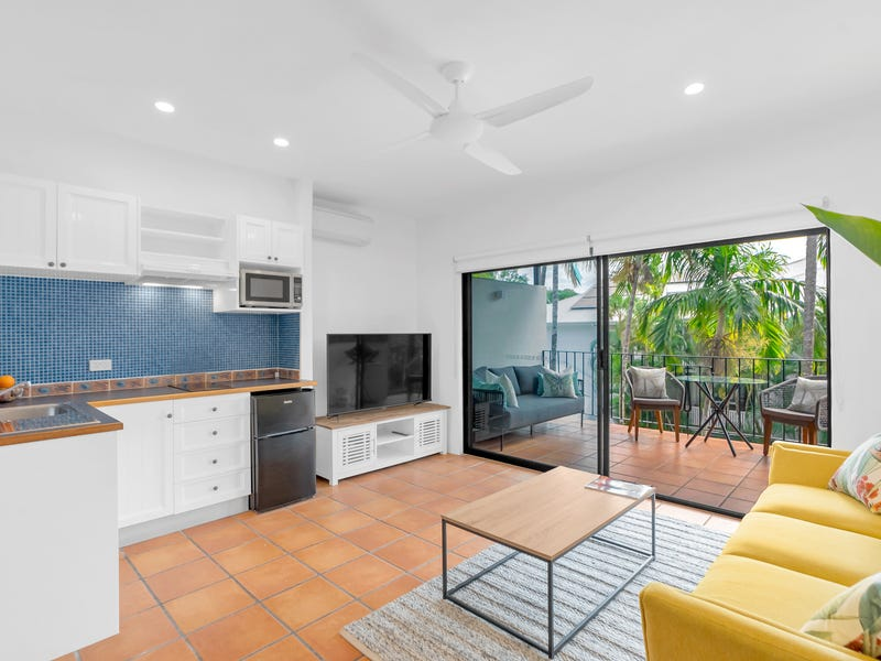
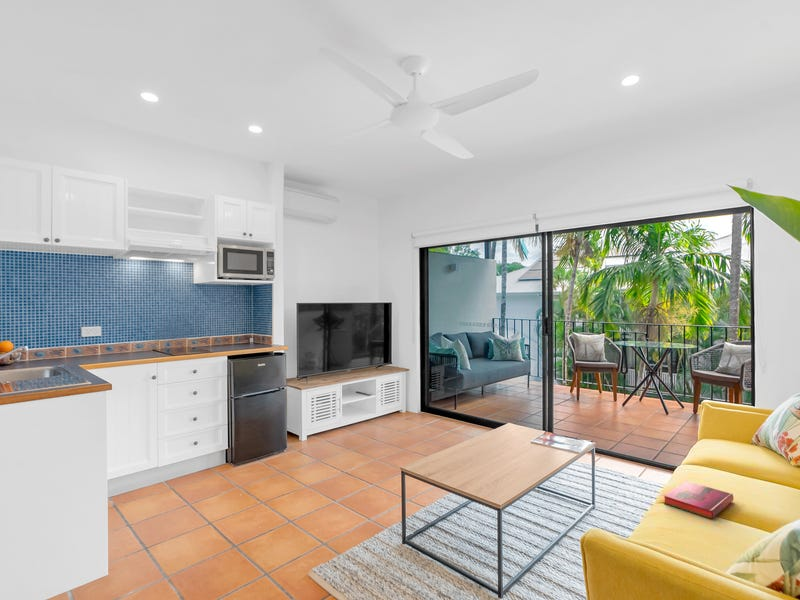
+ hardback book [662,480,734,520]
